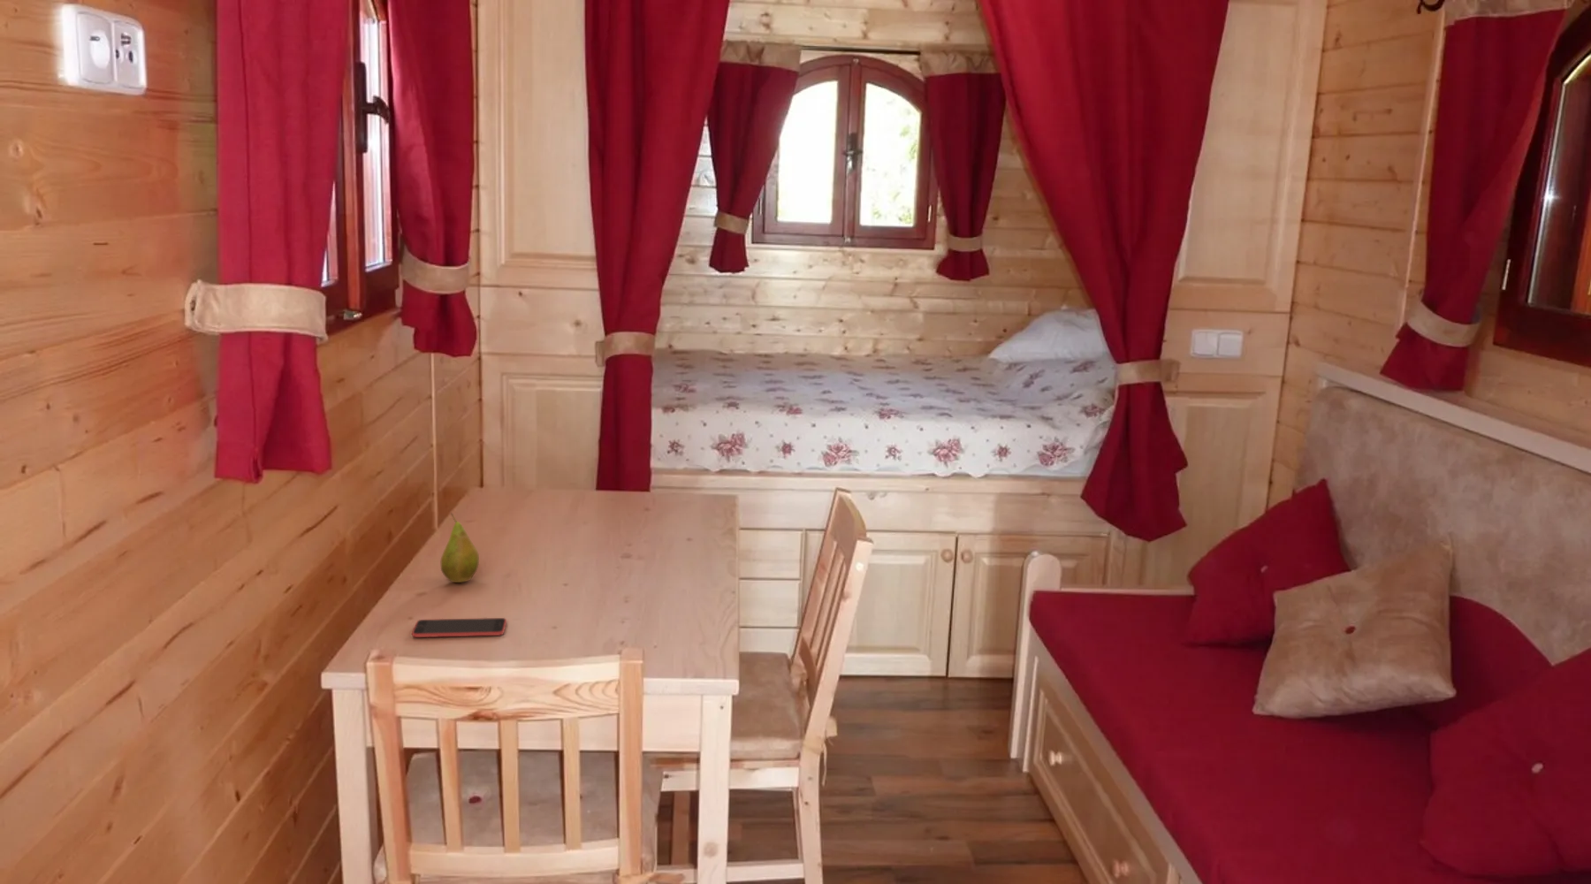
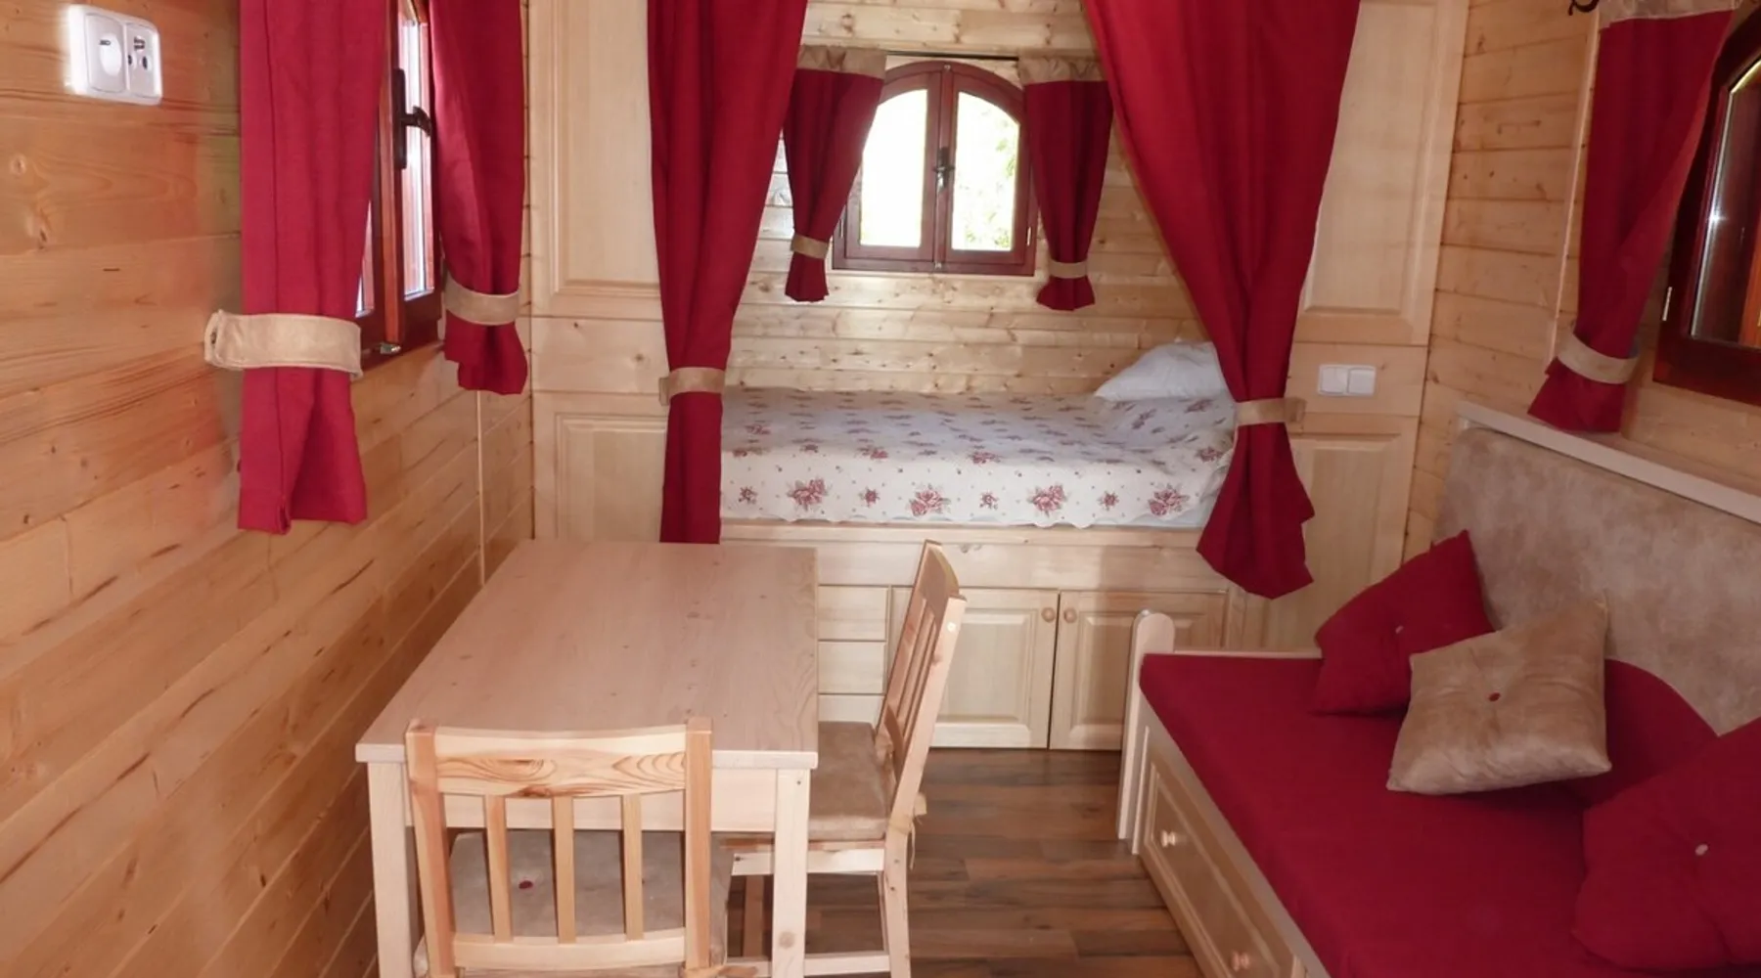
- fruit [440,512,480,584]
- smartphone [411,617,507,638]
